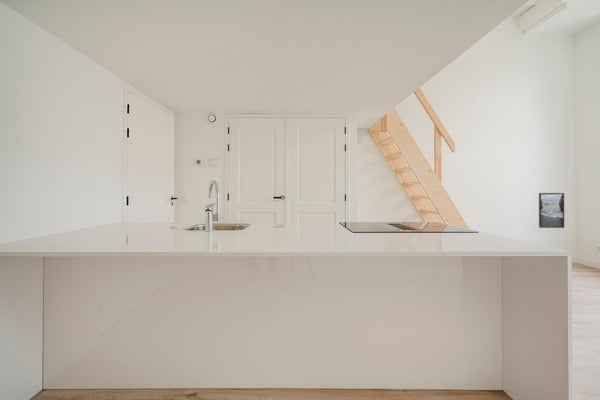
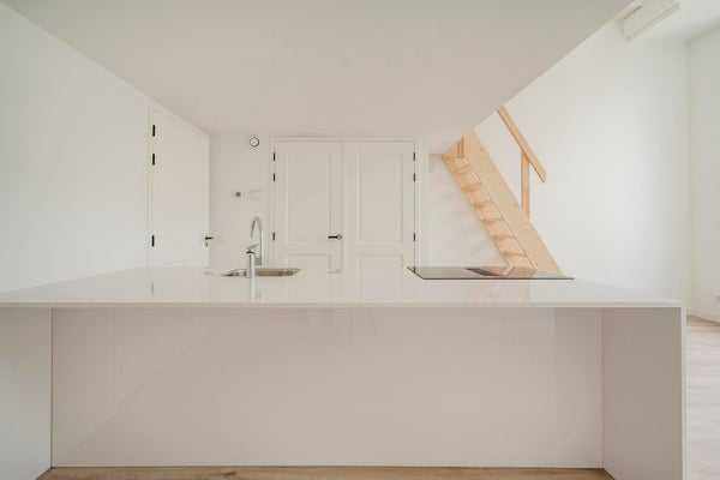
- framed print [538,192,565,229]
